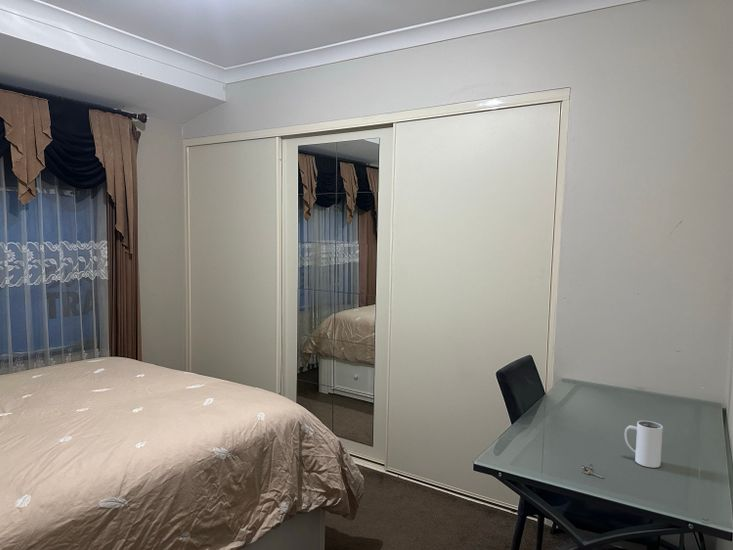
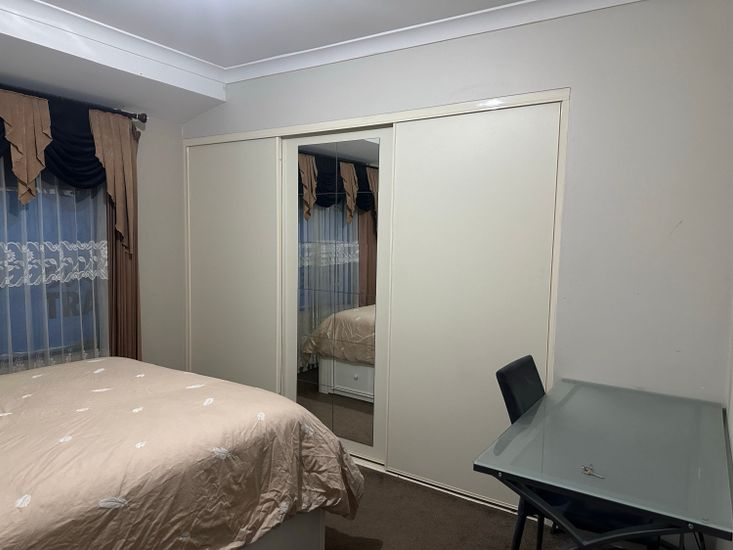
- mug [624,420,664,469]
